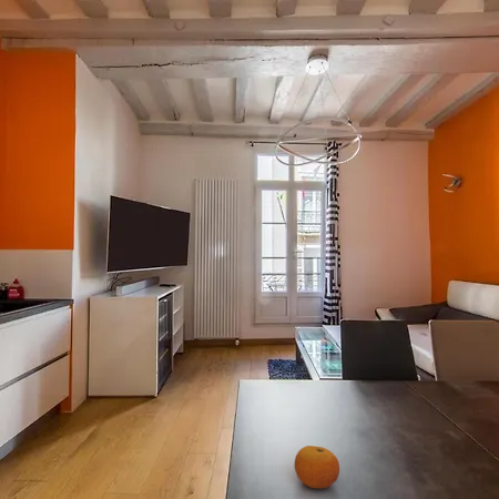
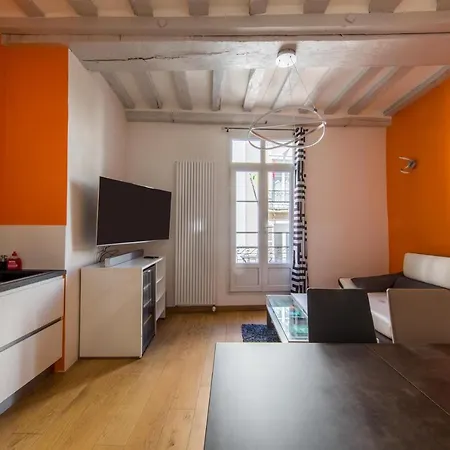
- fruit [294,445,340,489]
